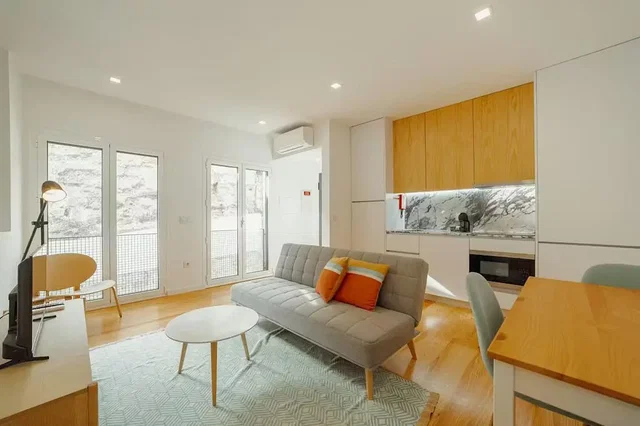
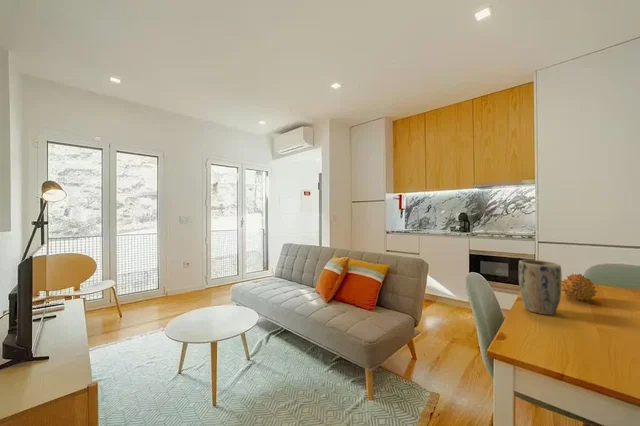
+ plant pot [518,259,563,316]
+ fruit [561,273,598,302]
